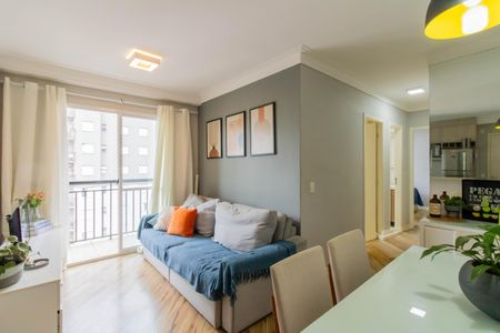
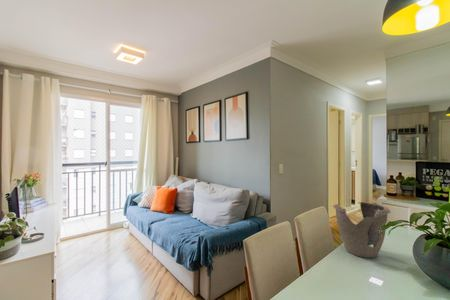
+ decorative bowl [332,201,391,259]
